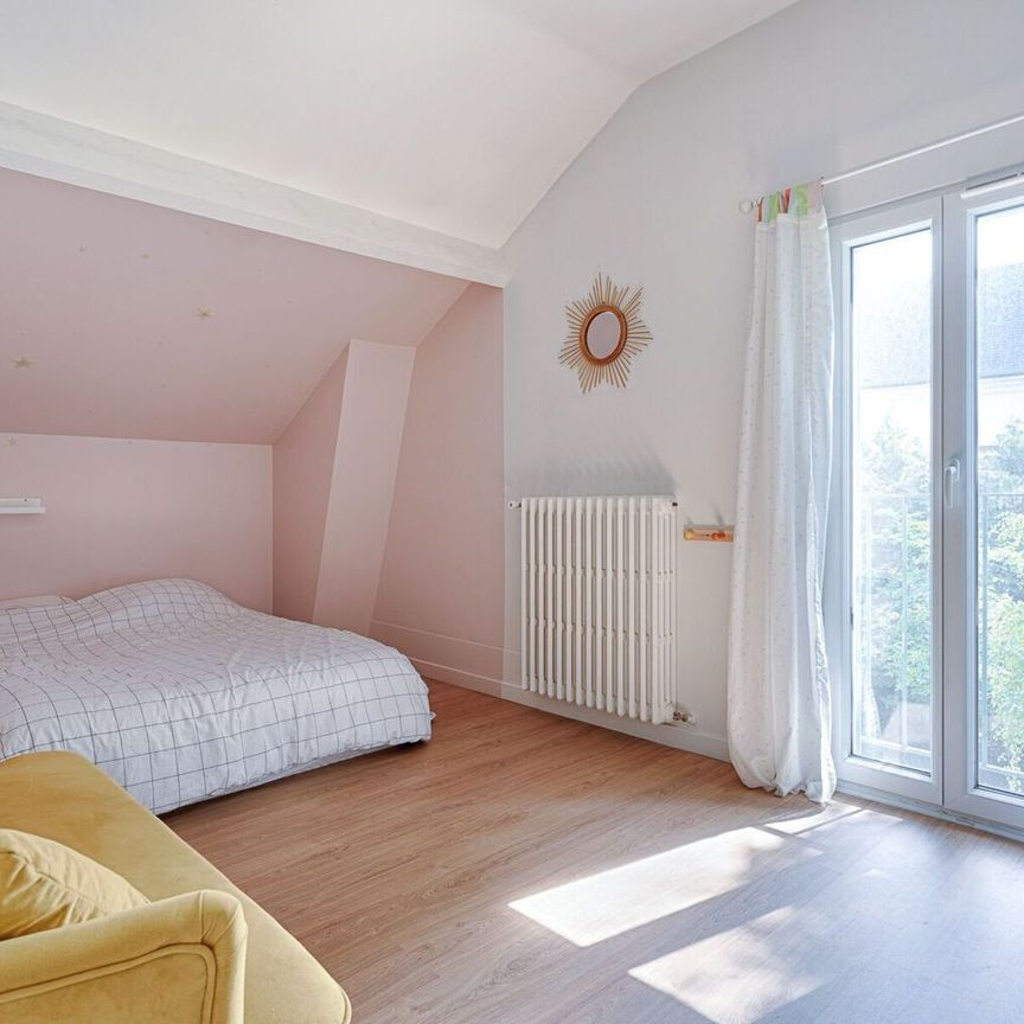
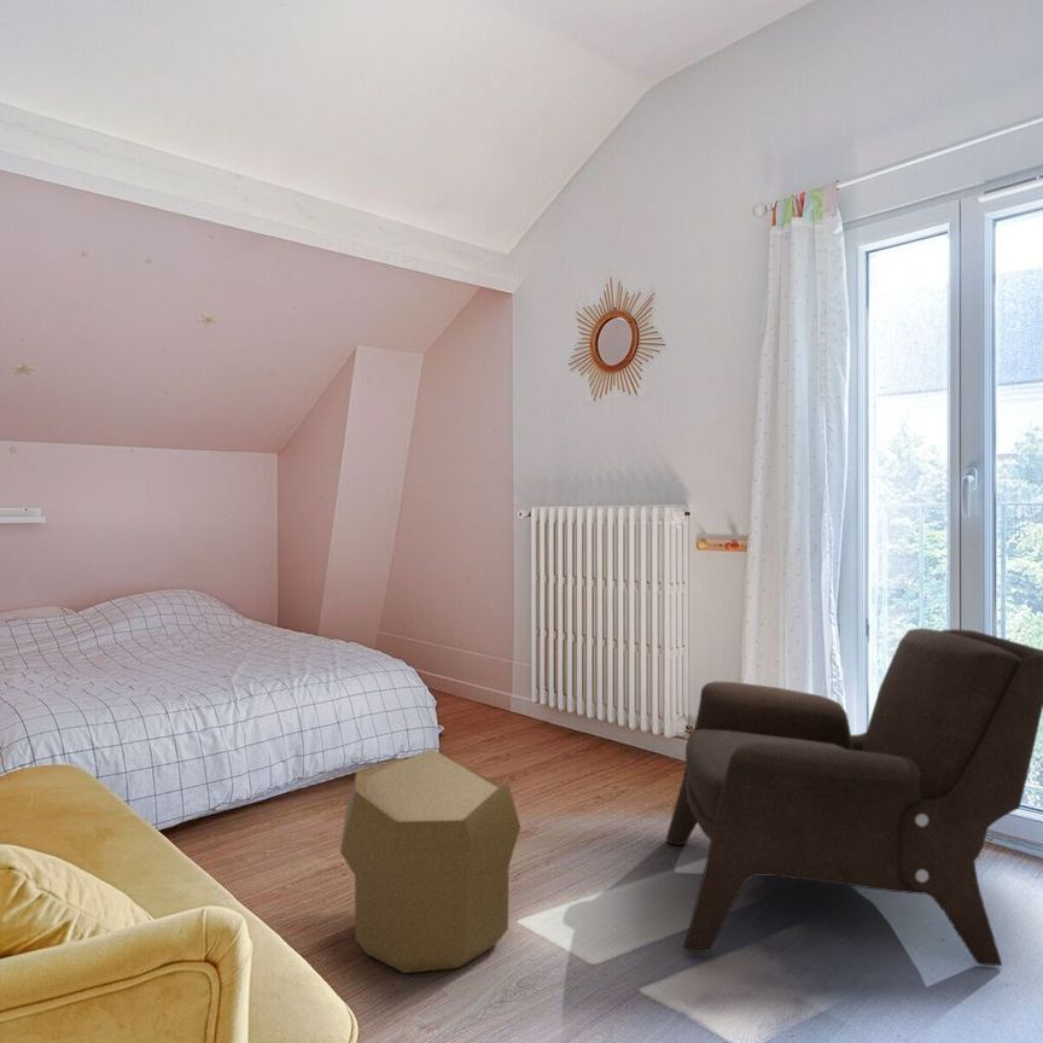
+ armchair [664,627,1043,967]
+ pouf [339,747,522,974]
